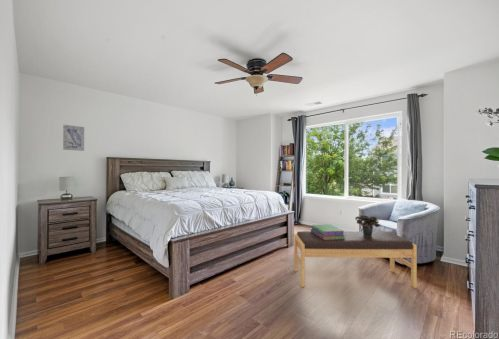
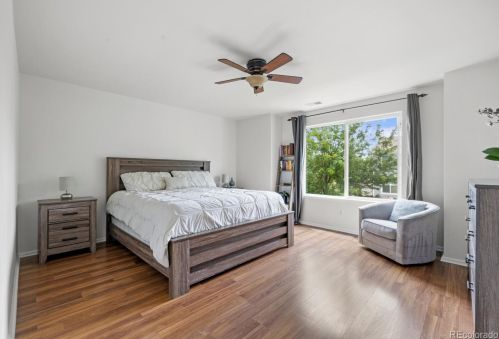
- bench [293,230,418,289]
- potted plant [354,214,381,237]
- stack of books [310,223,345,240]
- wall art [62,124,85,152]
